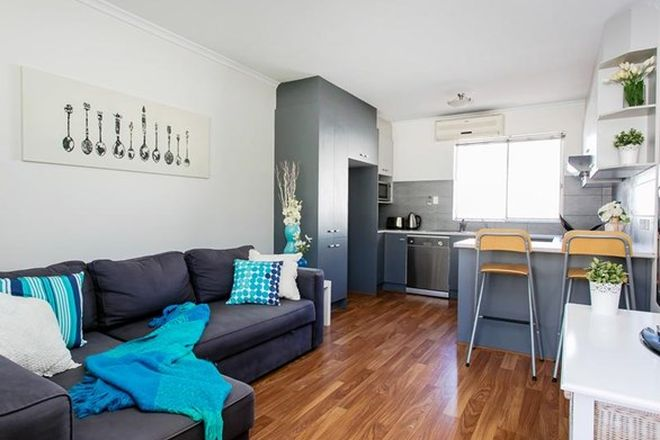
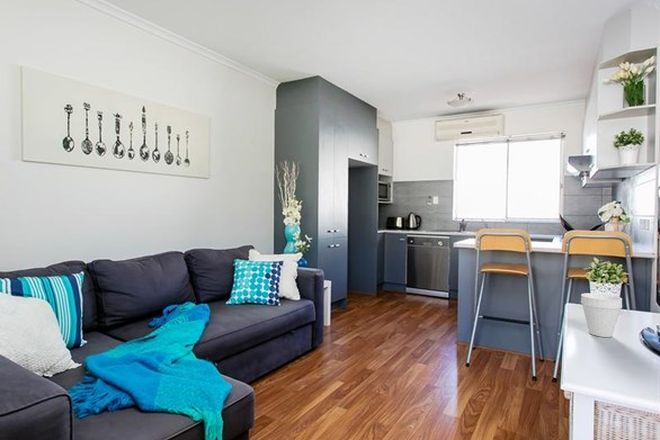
+ cup [580,292,623,338]
